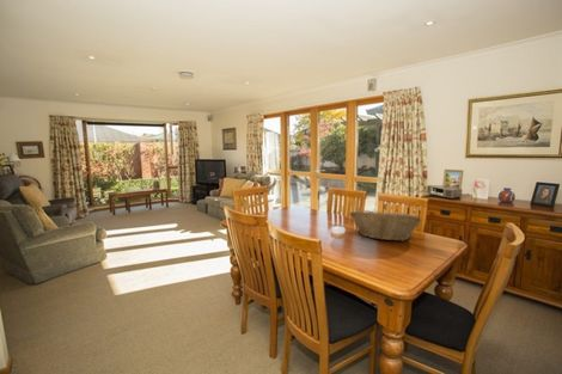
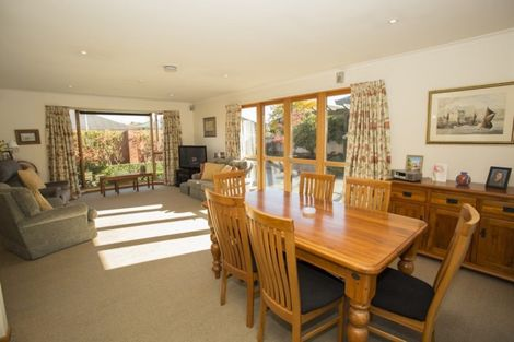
- fruit basket [348,209,423,243]
